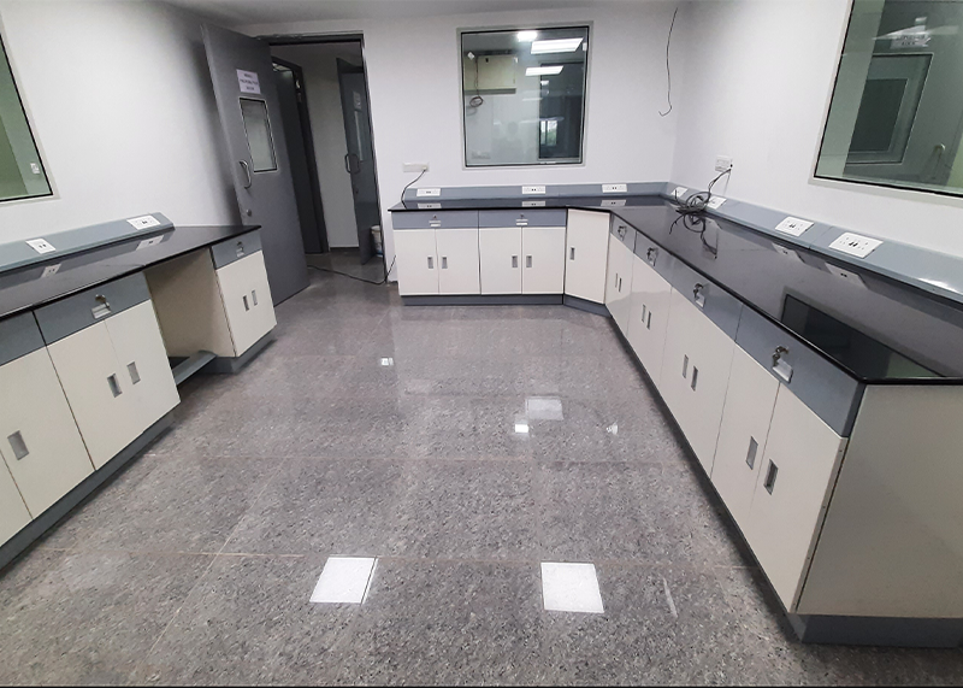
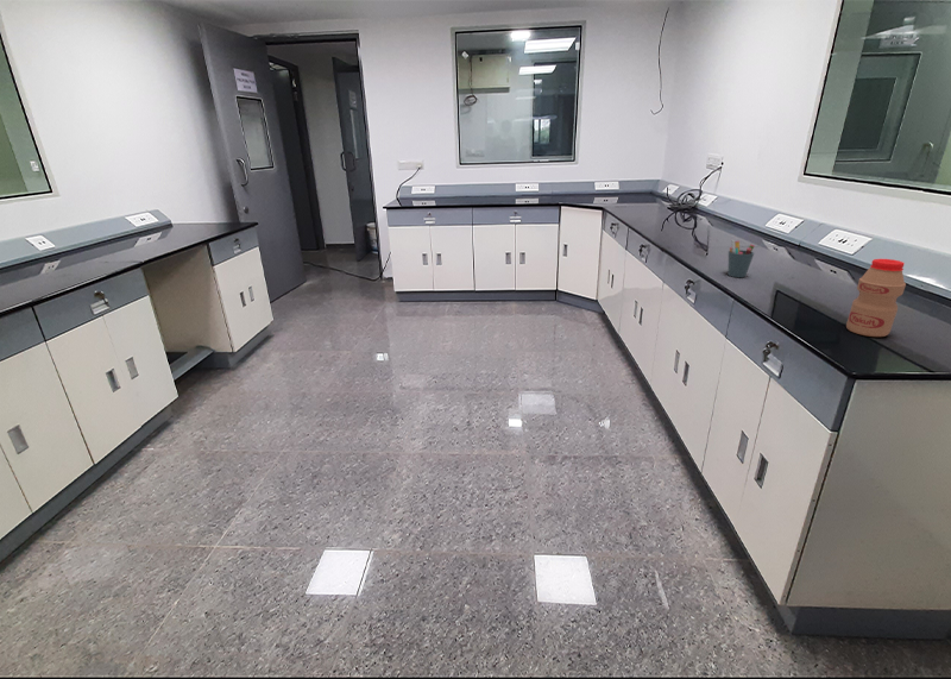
+ bottle [845,258,907,338]
+ pen holder [728,239,756,278]
